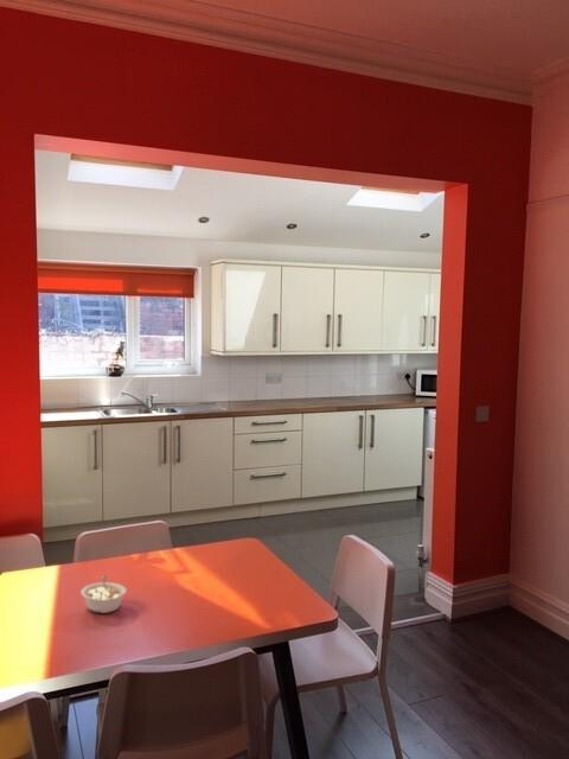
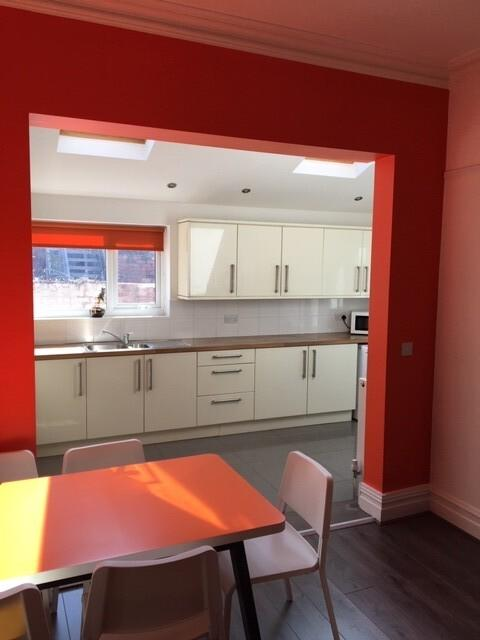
- legume [79,574,127,614]
